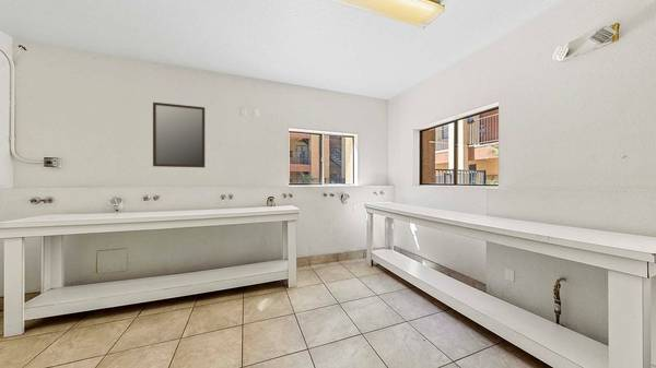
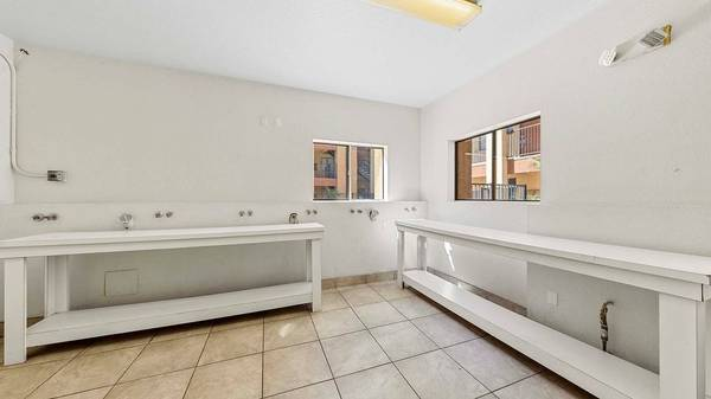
- home mirror [152,102,207,168]
